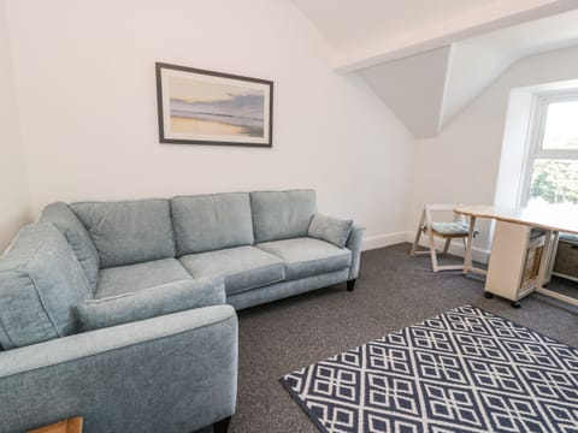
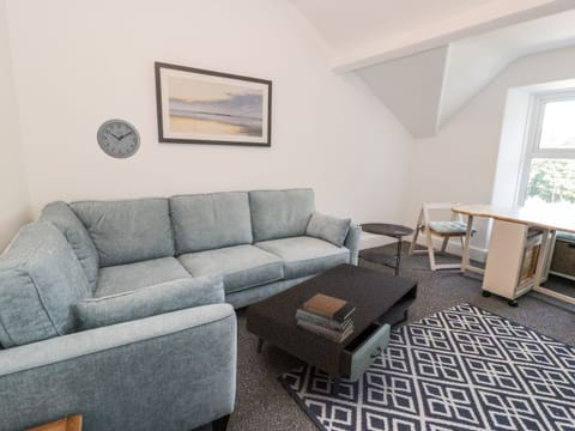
+ book stack [296,292,357,345]
+ wall clock [96,119,141,160]
+ side table [357,221,417,277]
+ coffee table [246,262,419,399]
